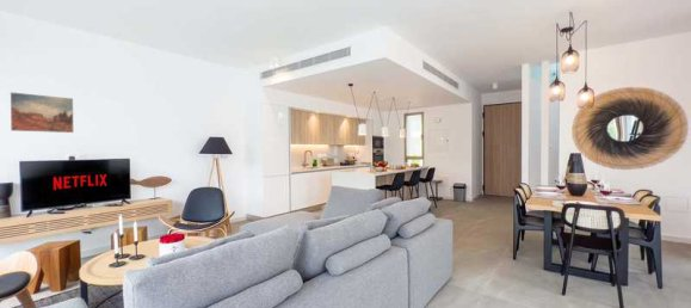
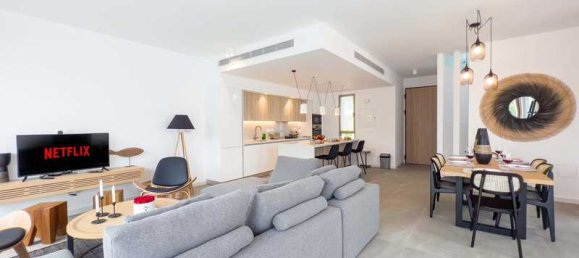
- wall art [10,91,74,134]
